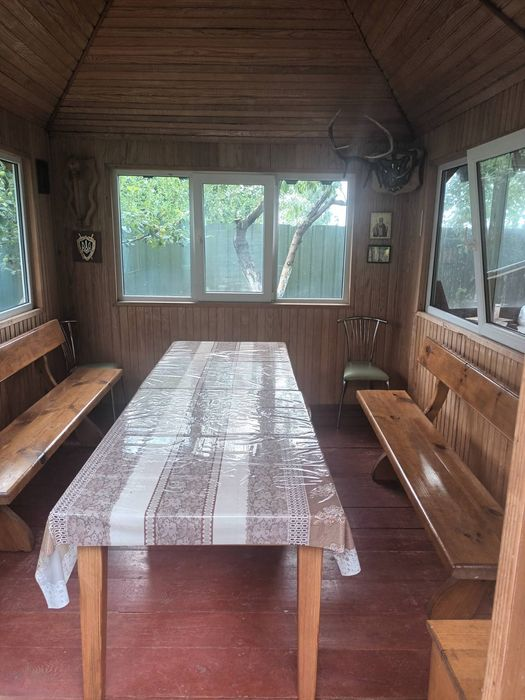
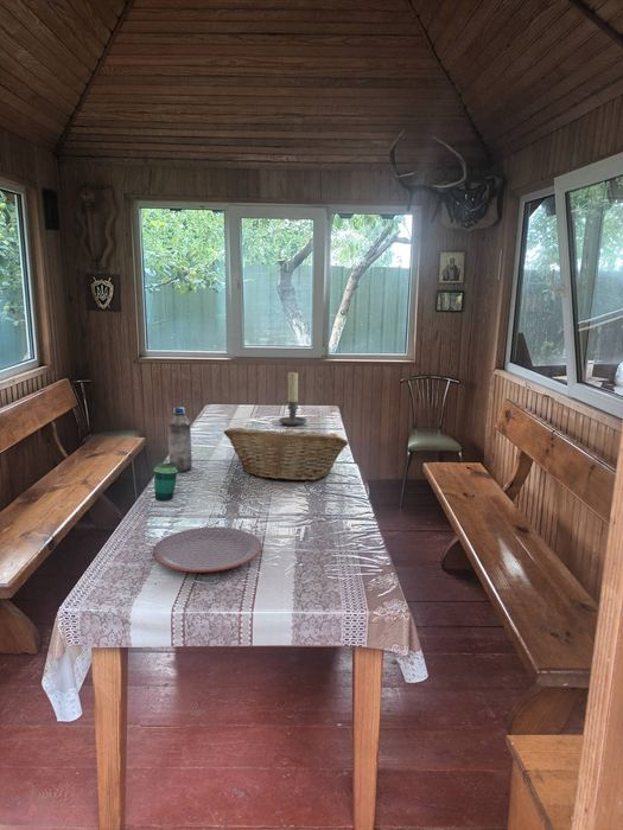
+ cup [153,461,178,503]
+ fruit basket [223,427,349,481]
+ plate [152,526,262,574]
+ candle holder [278,371,309,427]
+ water bottle [167,406,193,473]
